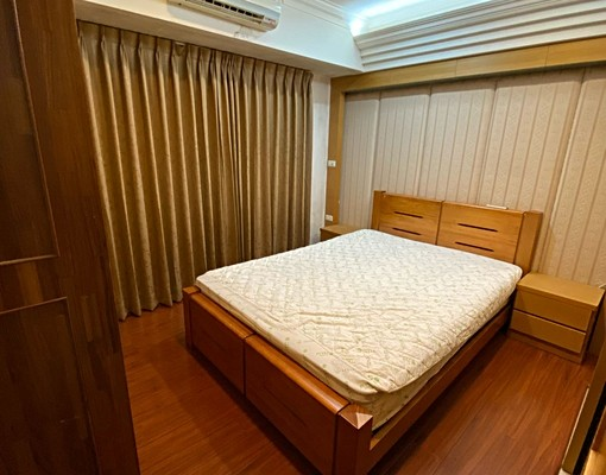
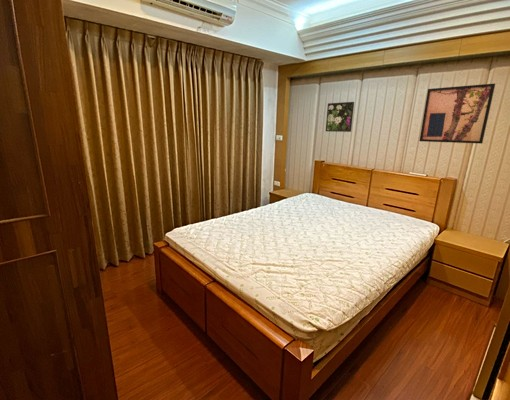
+ wall art [418,83,496,145]
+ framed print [325,101,355,133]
